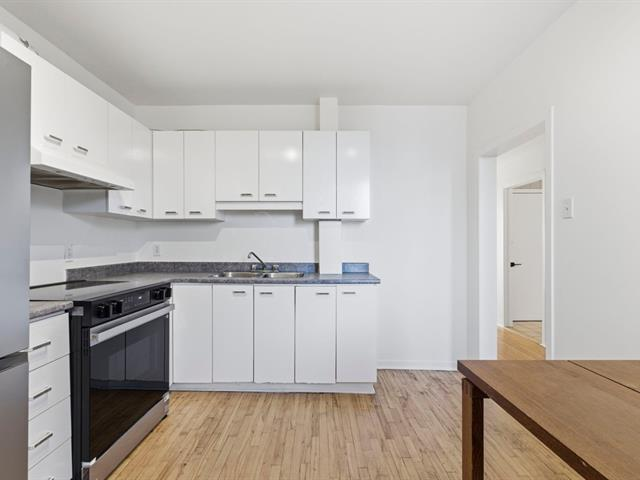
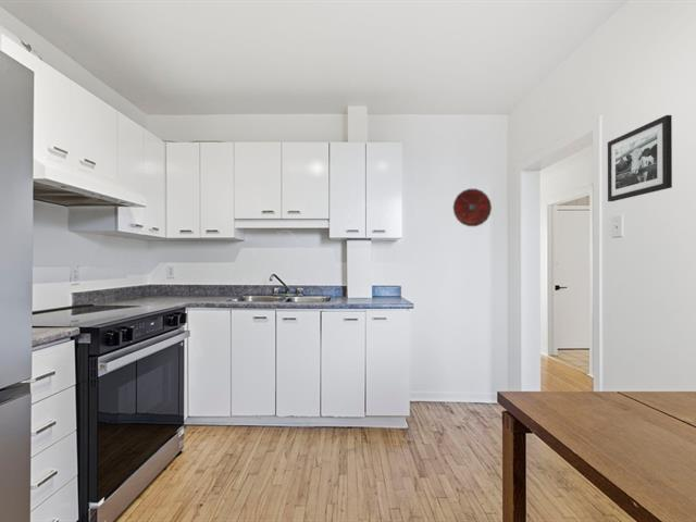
+ round shield [452,188,493,227]
+ picture frame [607,114,673,202]
